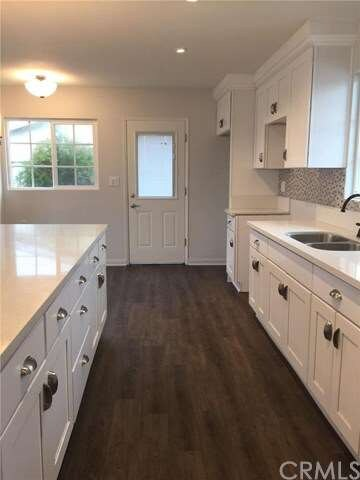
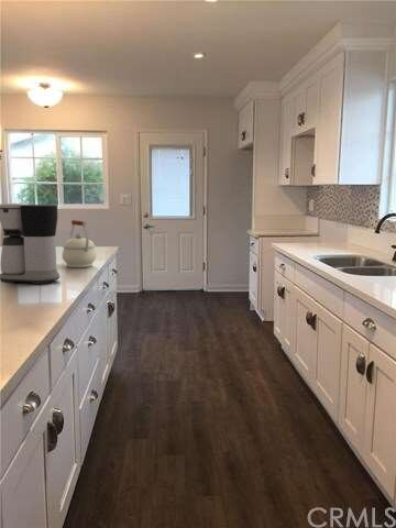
+ coffee maker [0,202,61,285]
+ kettle [62,219,98,268]
